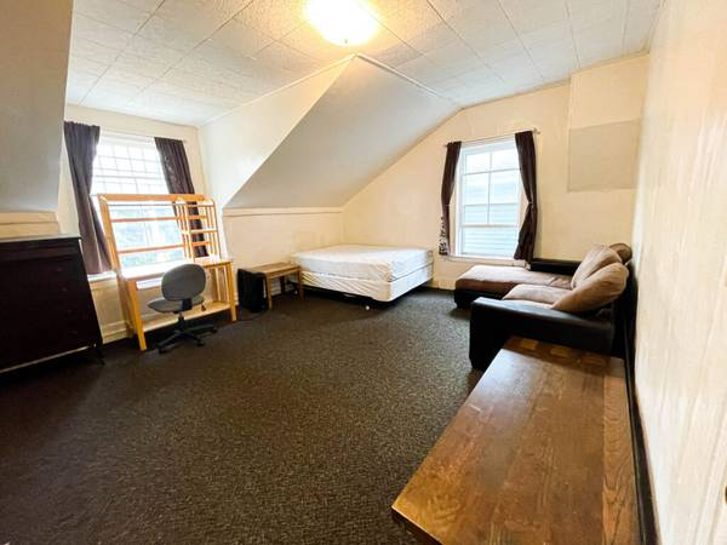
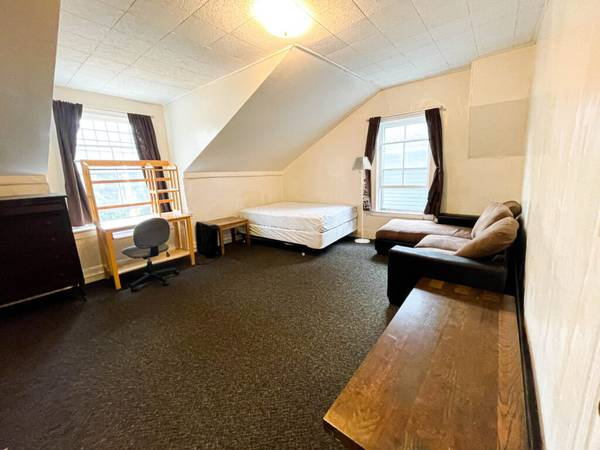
+ floor lamp [351,156,373,244]
